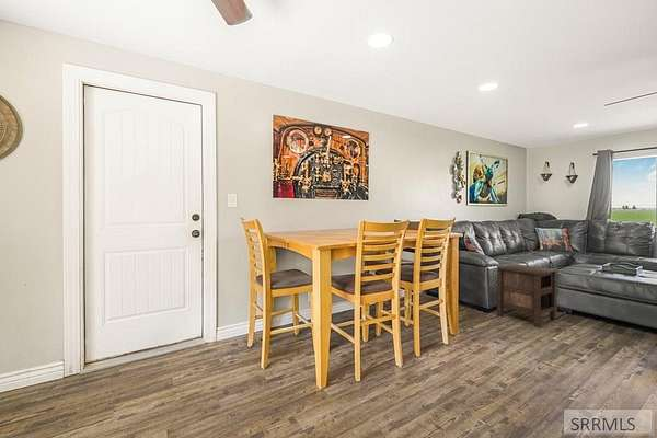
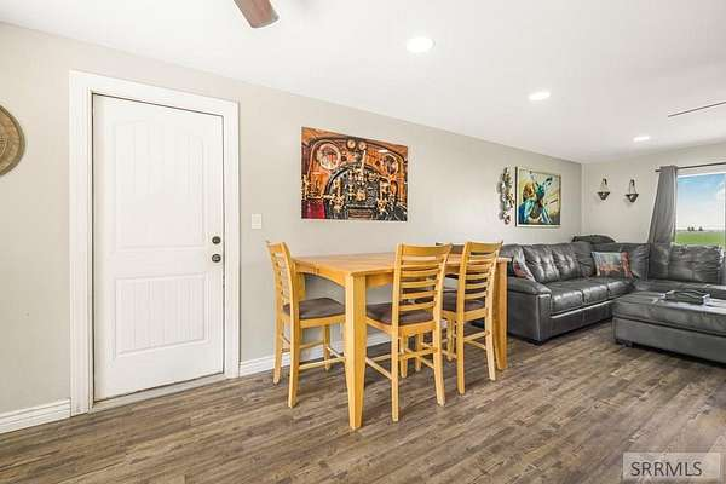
- nightstand [496,263,558,327]
